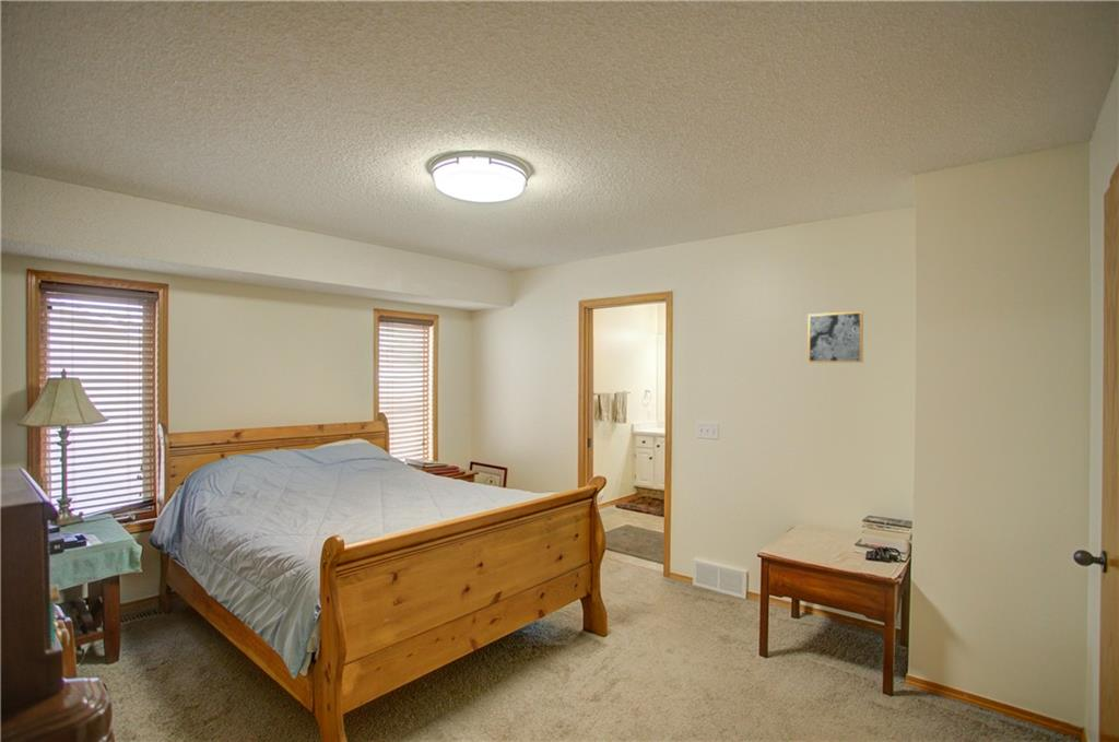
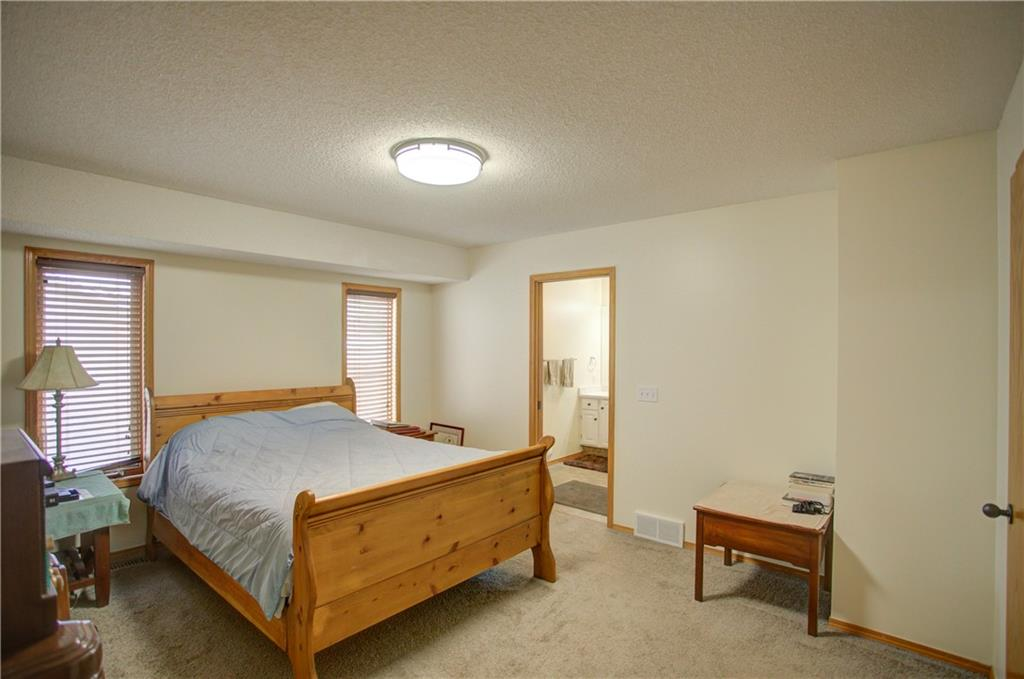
- wall art [806,310,864,364]
